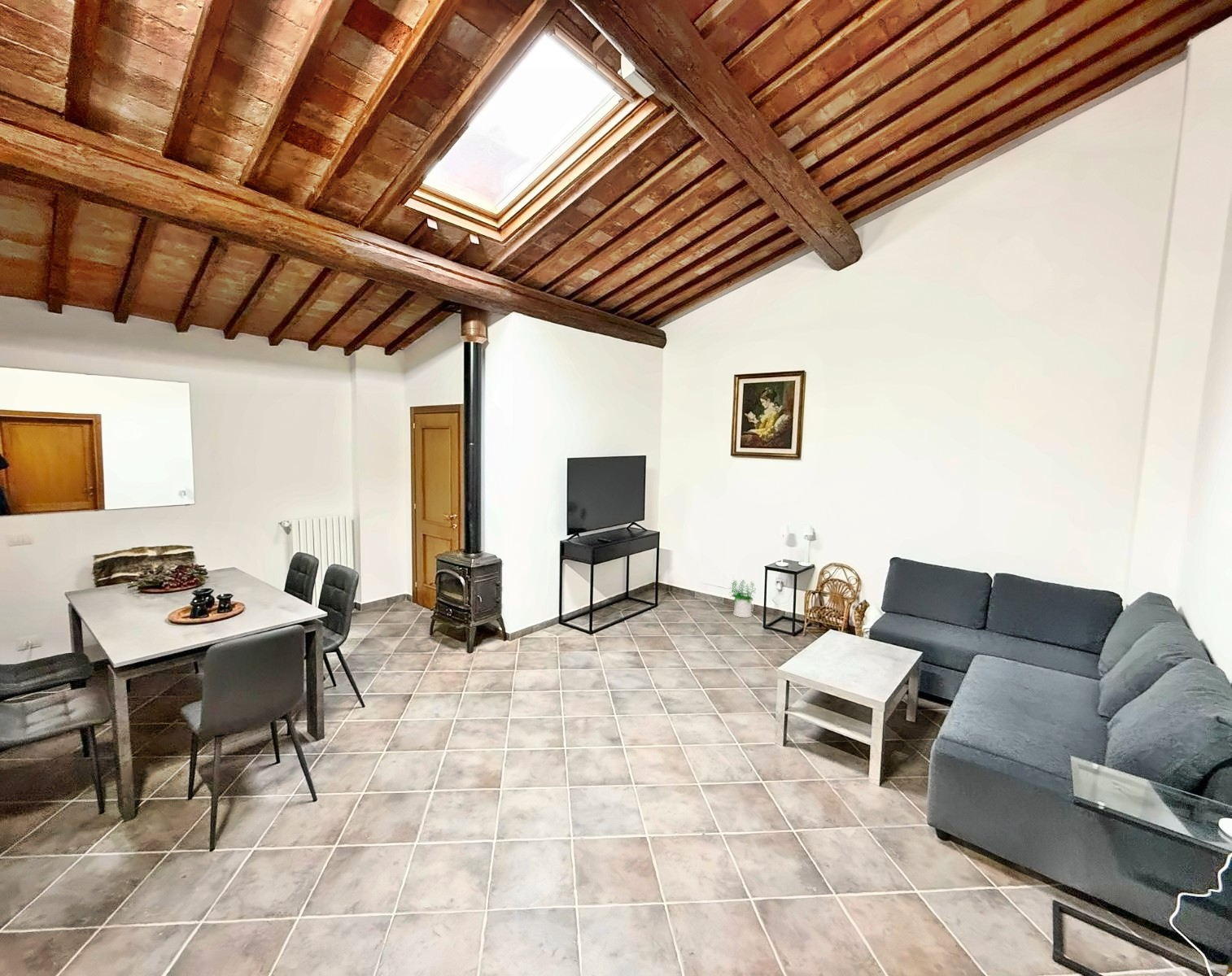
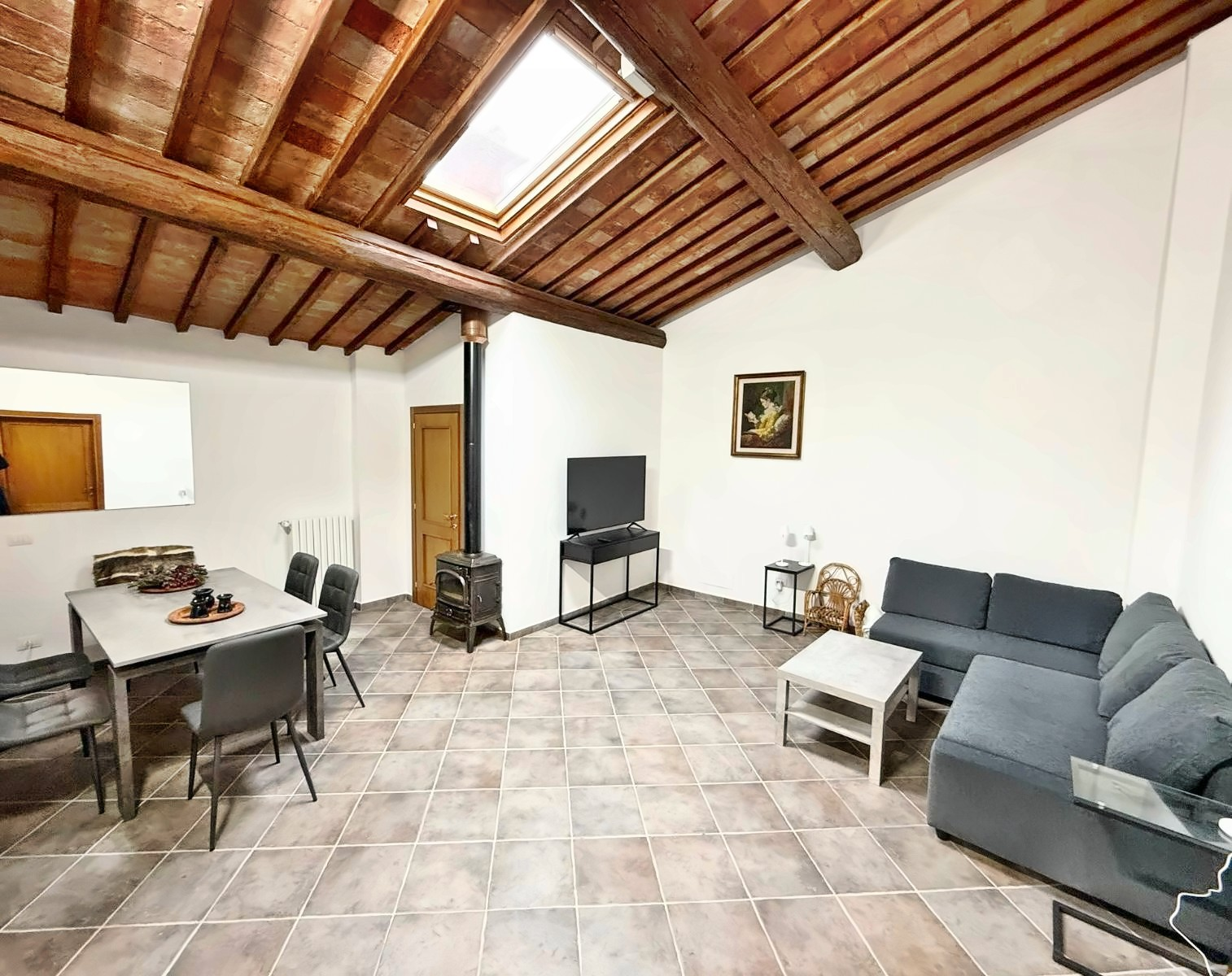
- potted plant [728,579,757,618]
